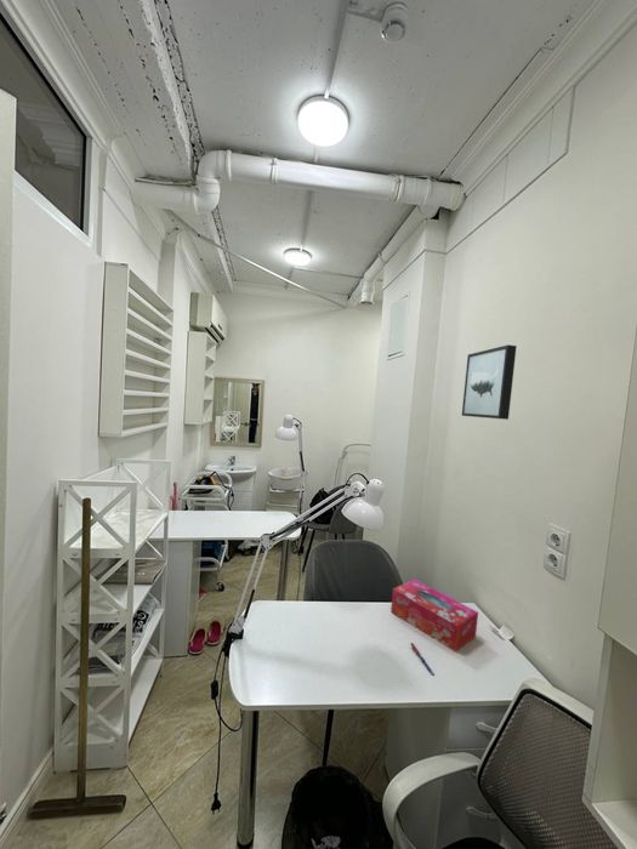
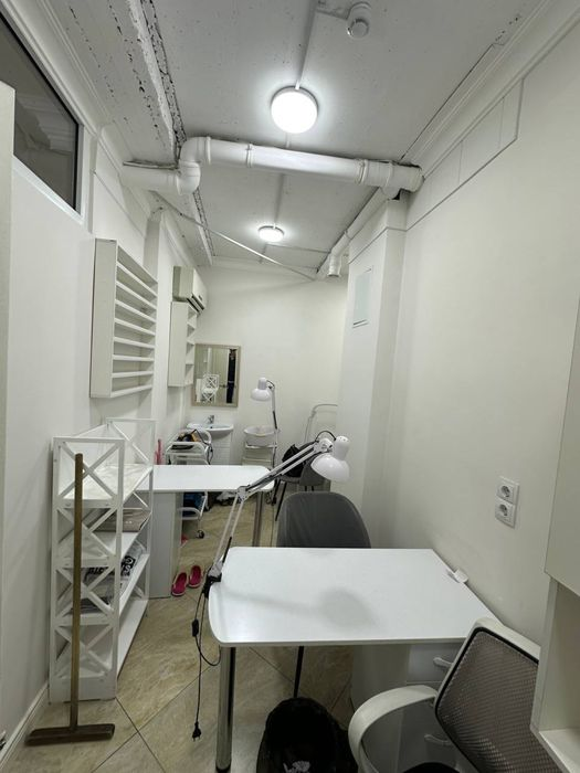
- wall art [461,343,518,421]
- pen [409,642,437,677]
- tissue box [389,579,479,653]
